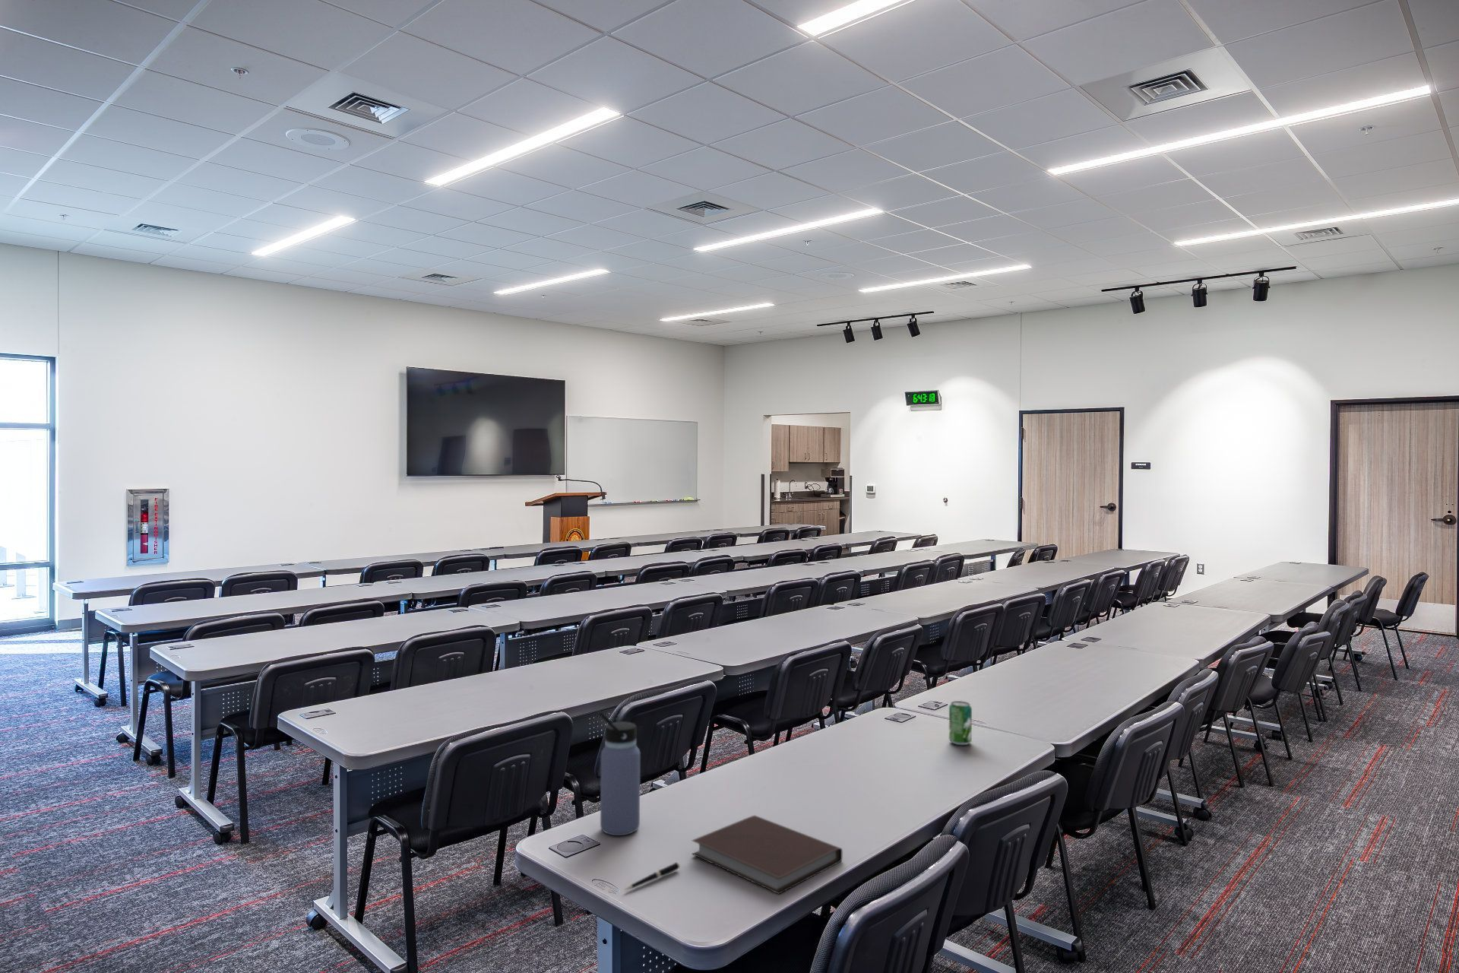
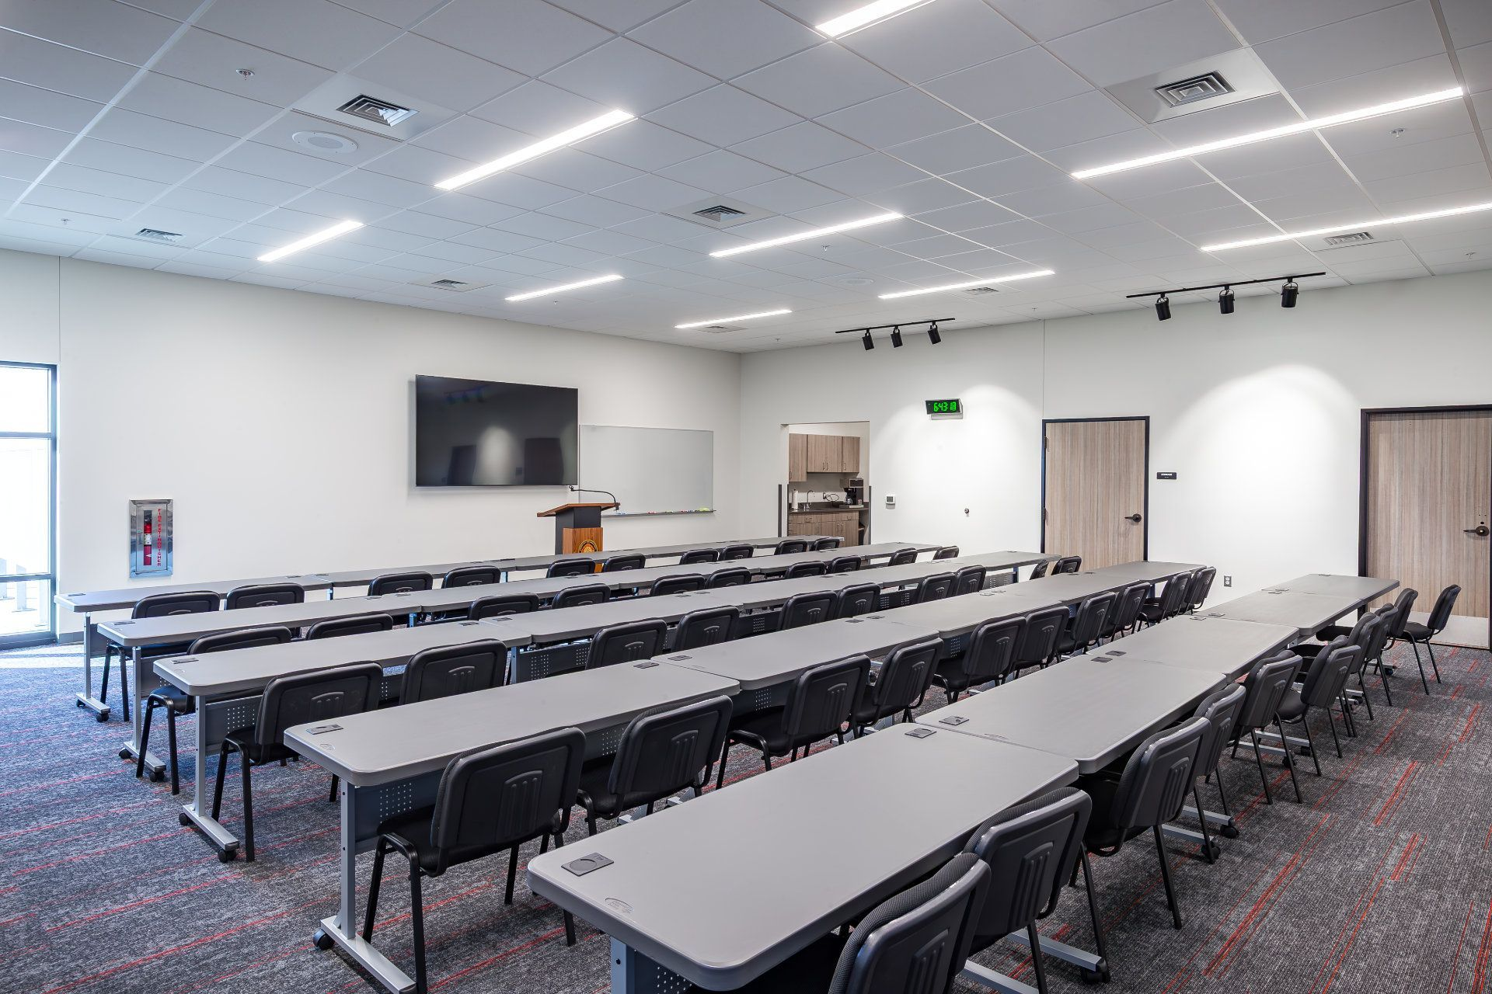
- notebook [690,814,842,895]
- water bottle [596,710,640,836]
- pen [623,861,681,890]
- beverage can [949,700,973,746]
